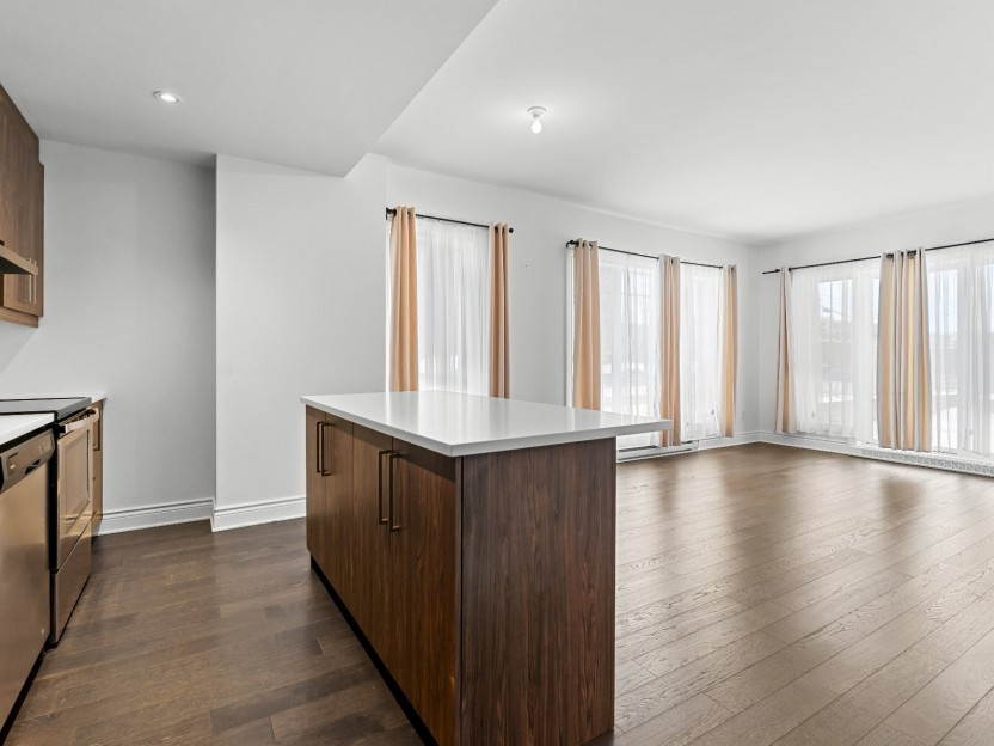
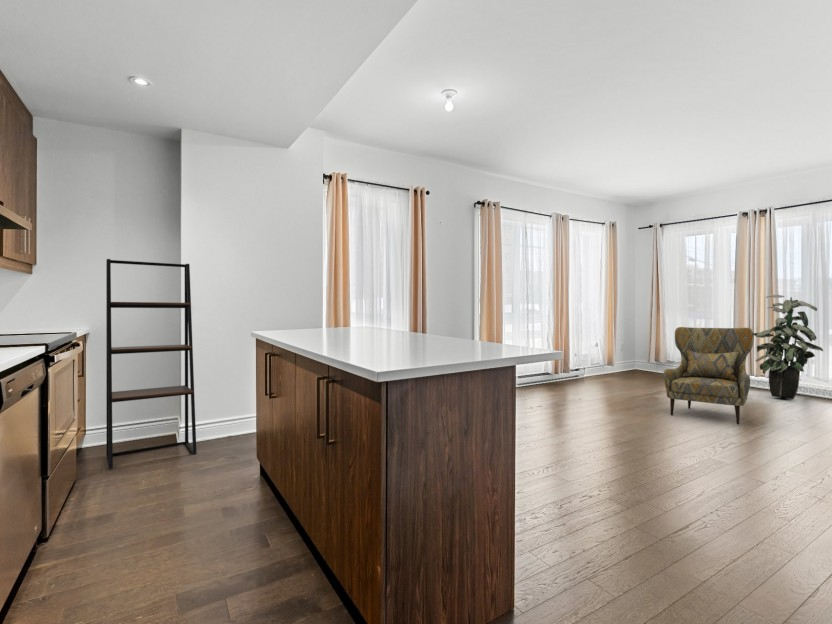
+ armchair [663,326,755,425]
+ shelving unit [105,258,198,470]
+ indoor plant [753,294,824,400]
